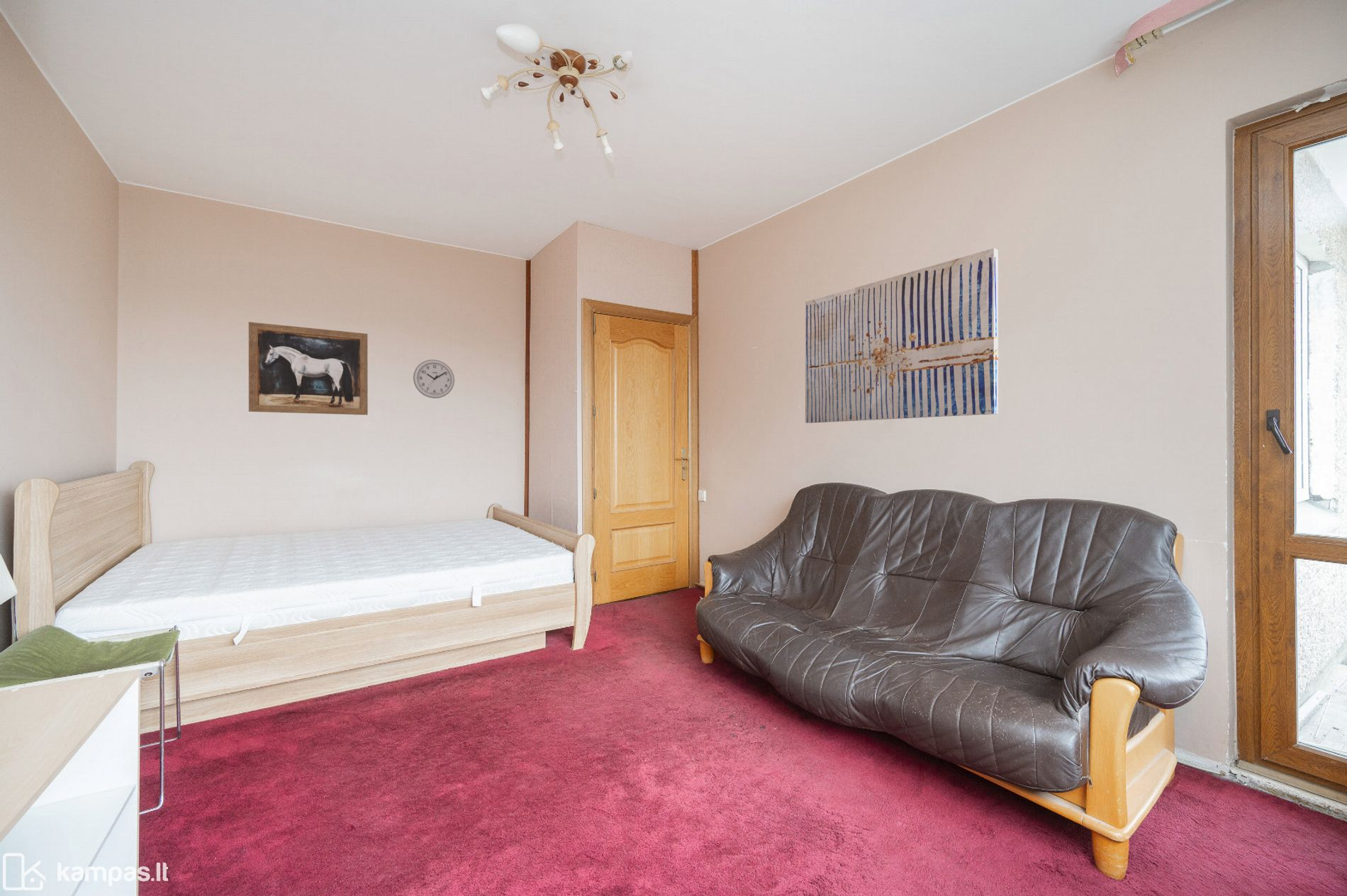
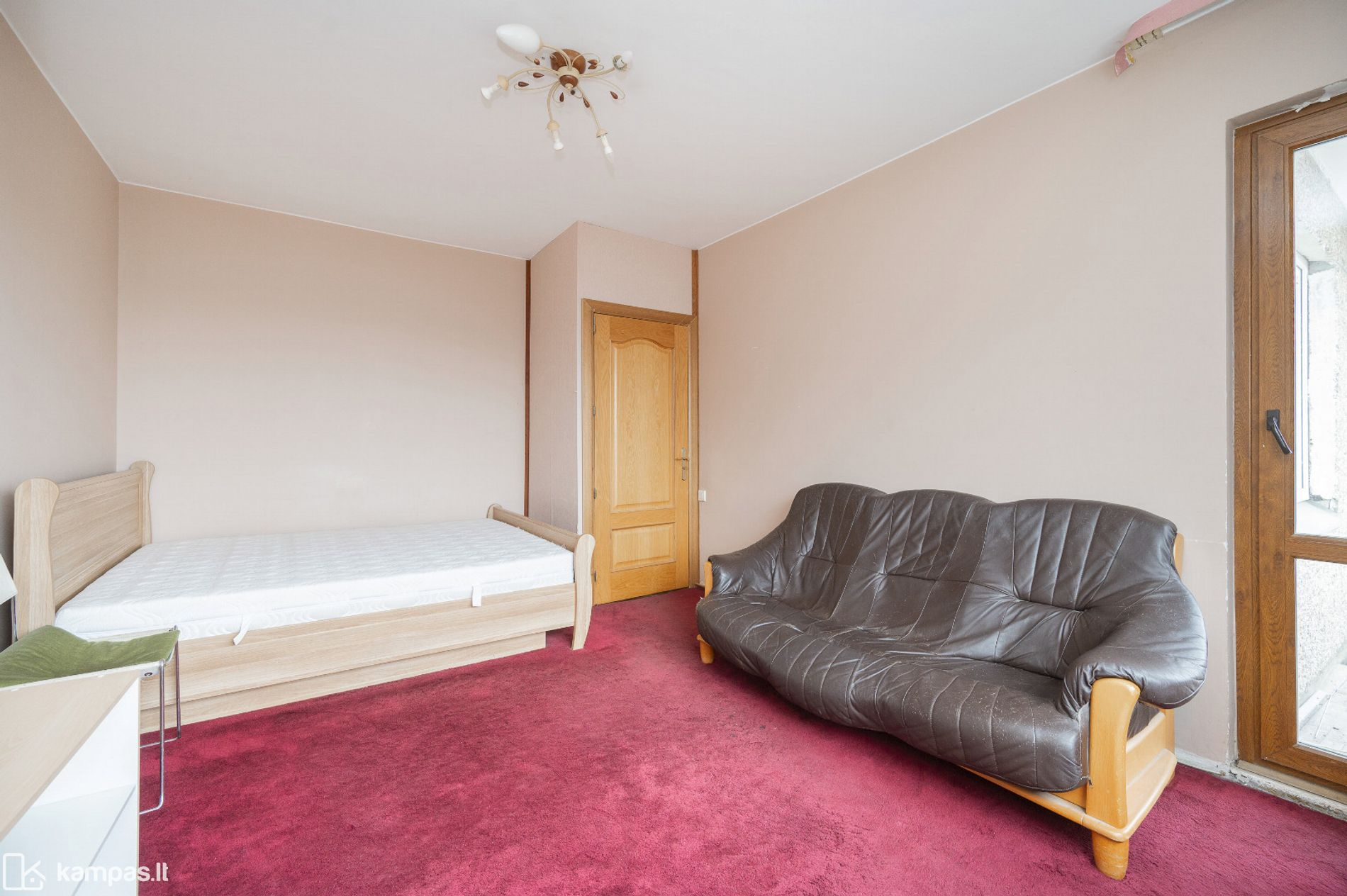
- wall clock [413,359,455,399]
- wall art [248,321,369,415]
- wall art [805,247,999,424]
